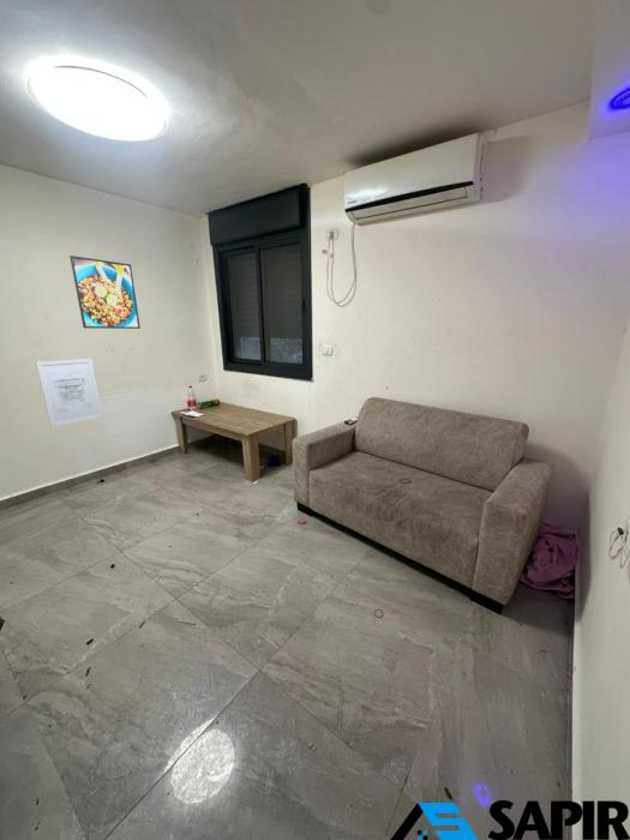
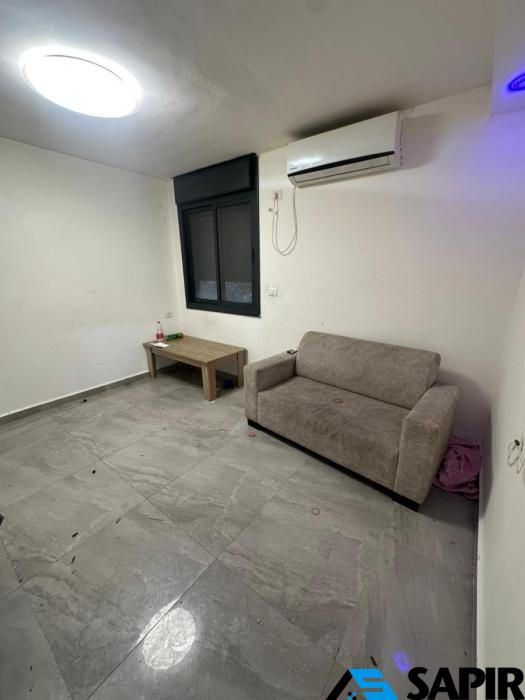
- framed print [68,254,142,330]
- wall art [35,358,103,428]
